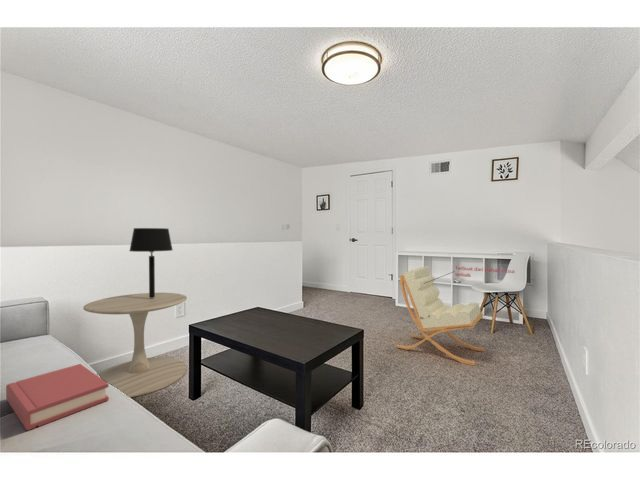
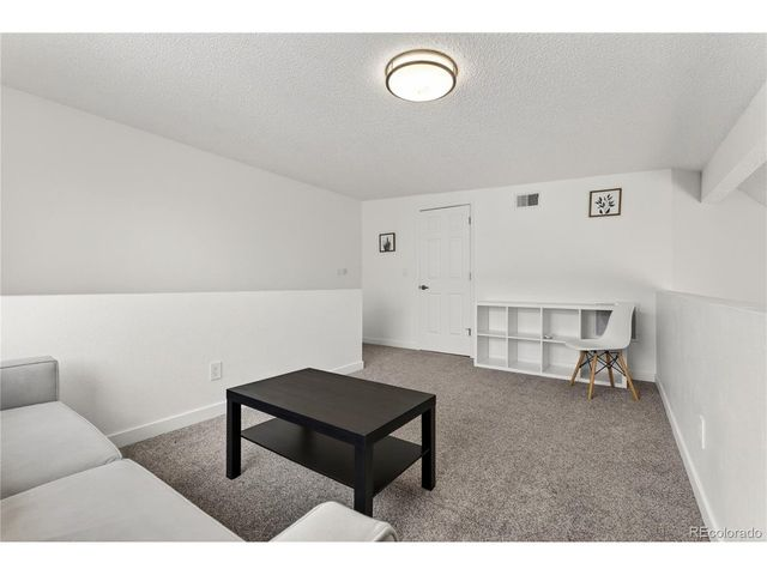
- side table [82,292,188,398]
- lounge chair [396,265,515,367]
- table lamp [129,227,173,298]
- hardback book [5,363,110,431]
